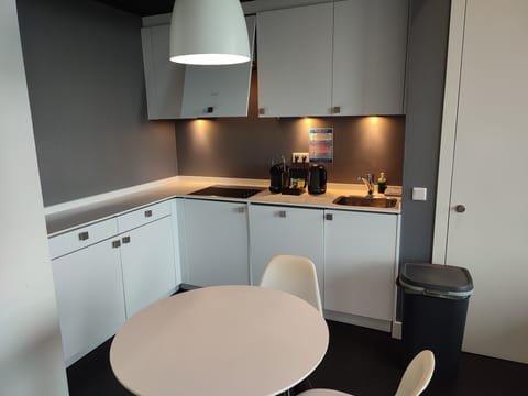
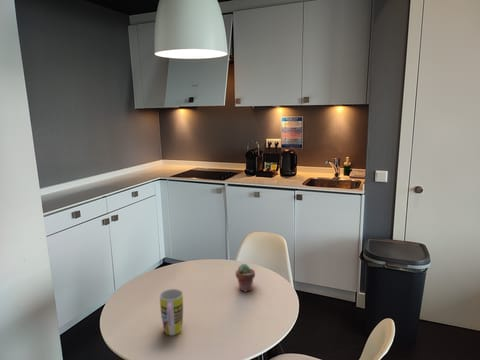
+ potted succulent [235,263,256,293]
+ mug [159,288,184,336]
